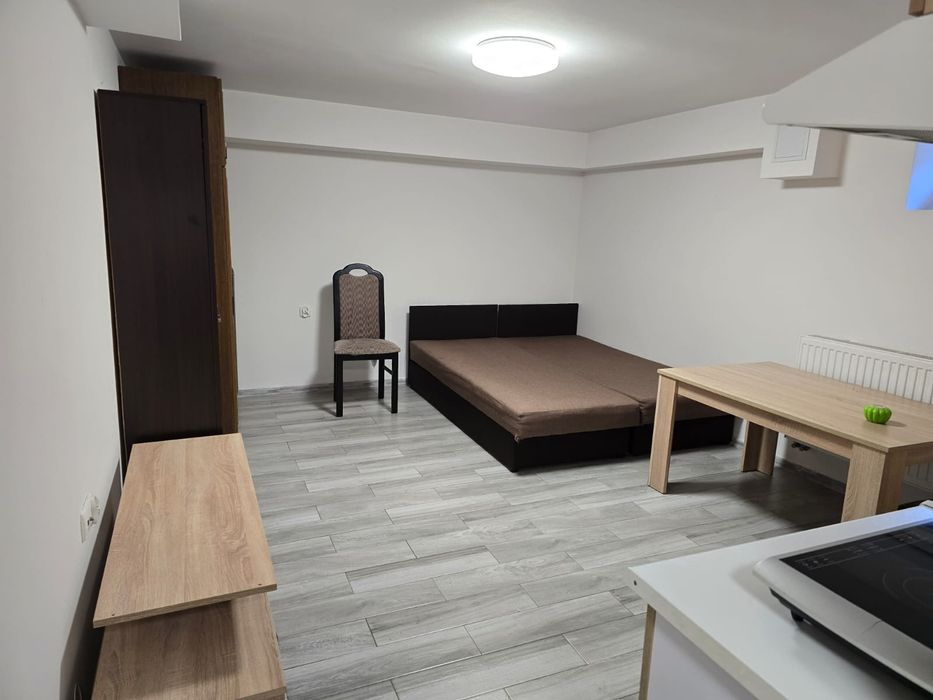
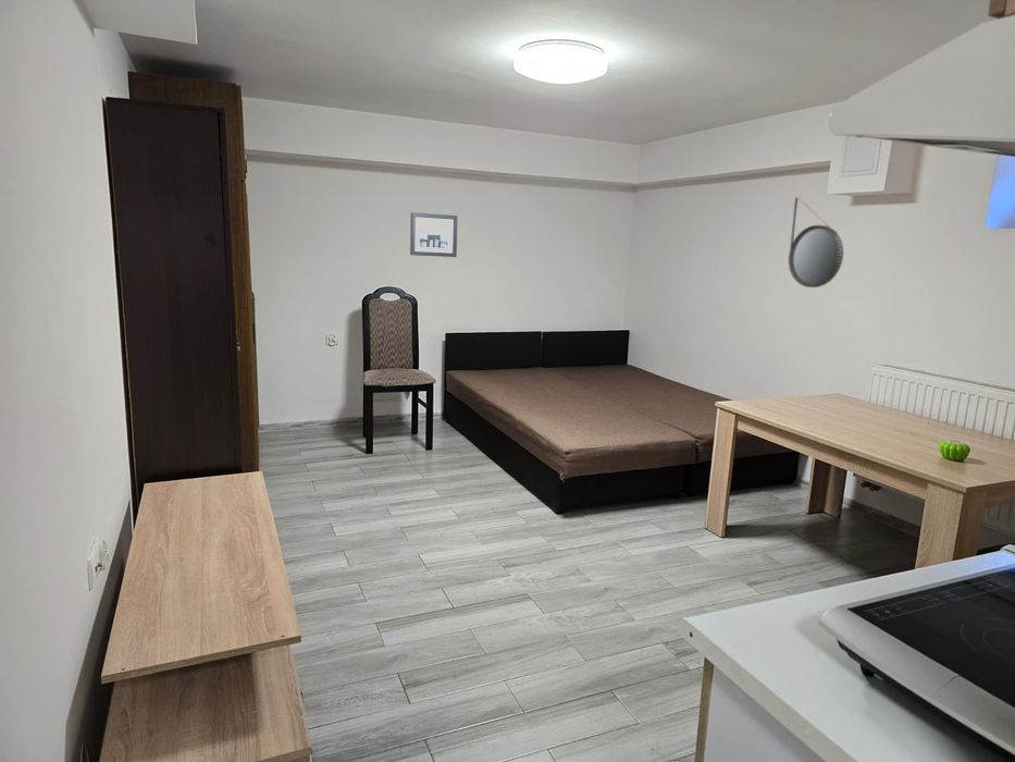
+ home mirror [788,196,844,288]
+ wall art [409,211,458,258]
